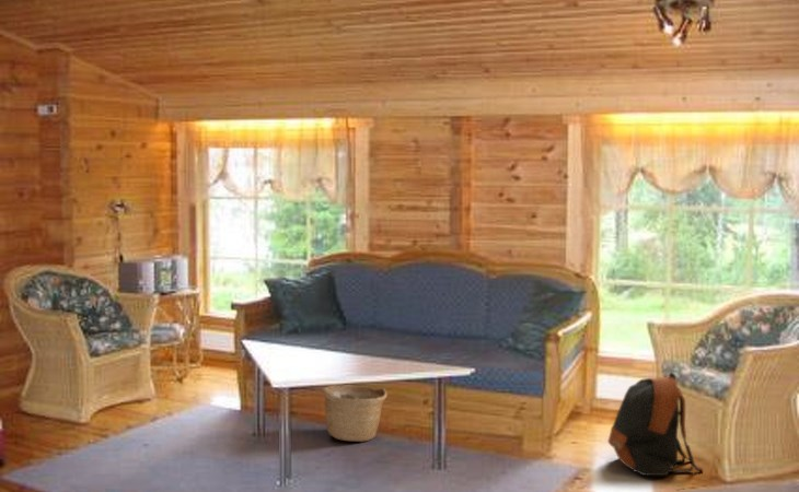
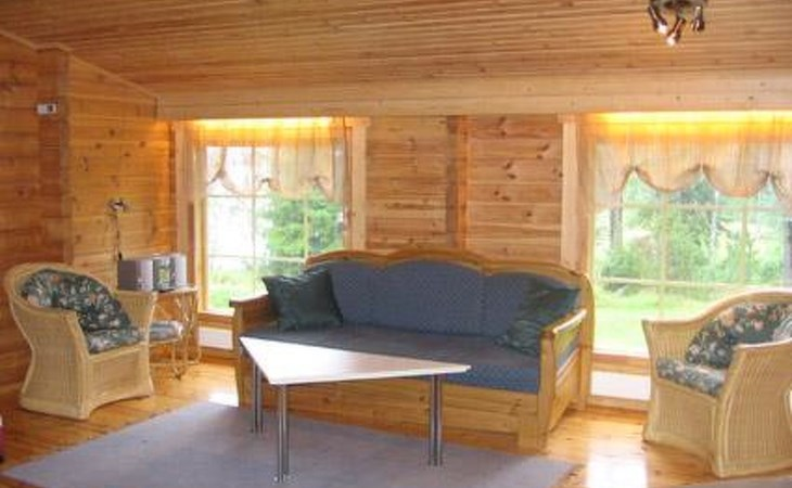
- backpack [606,372,704,478]
- basket [321,384,389,443]
